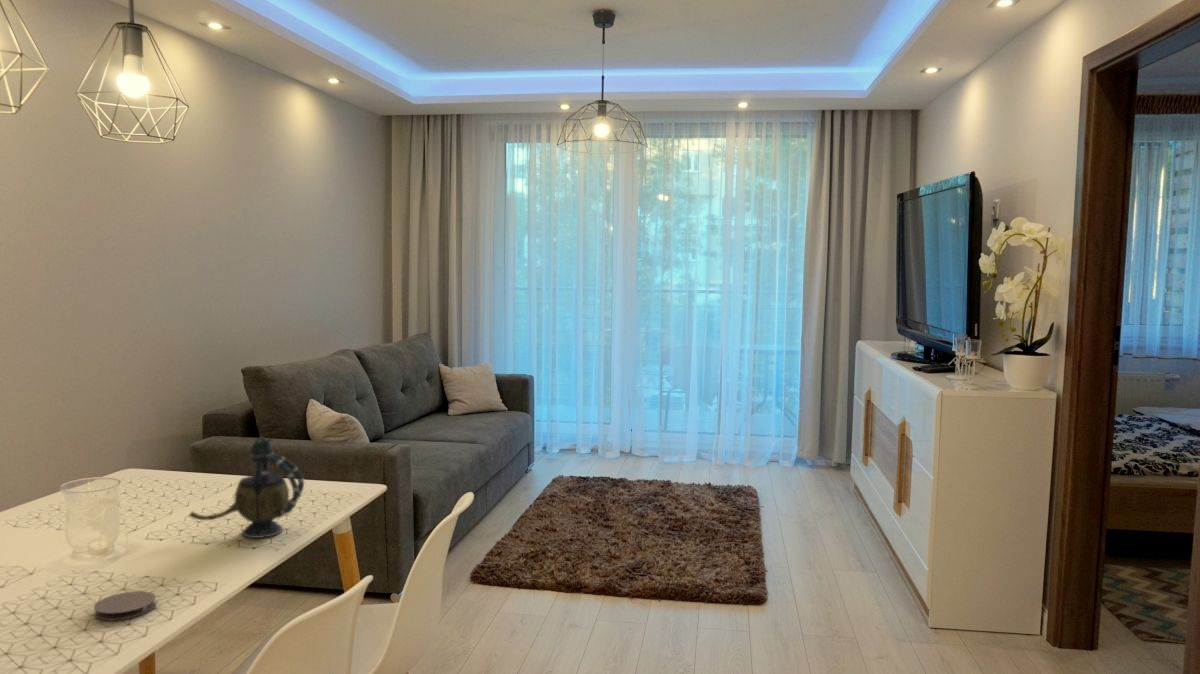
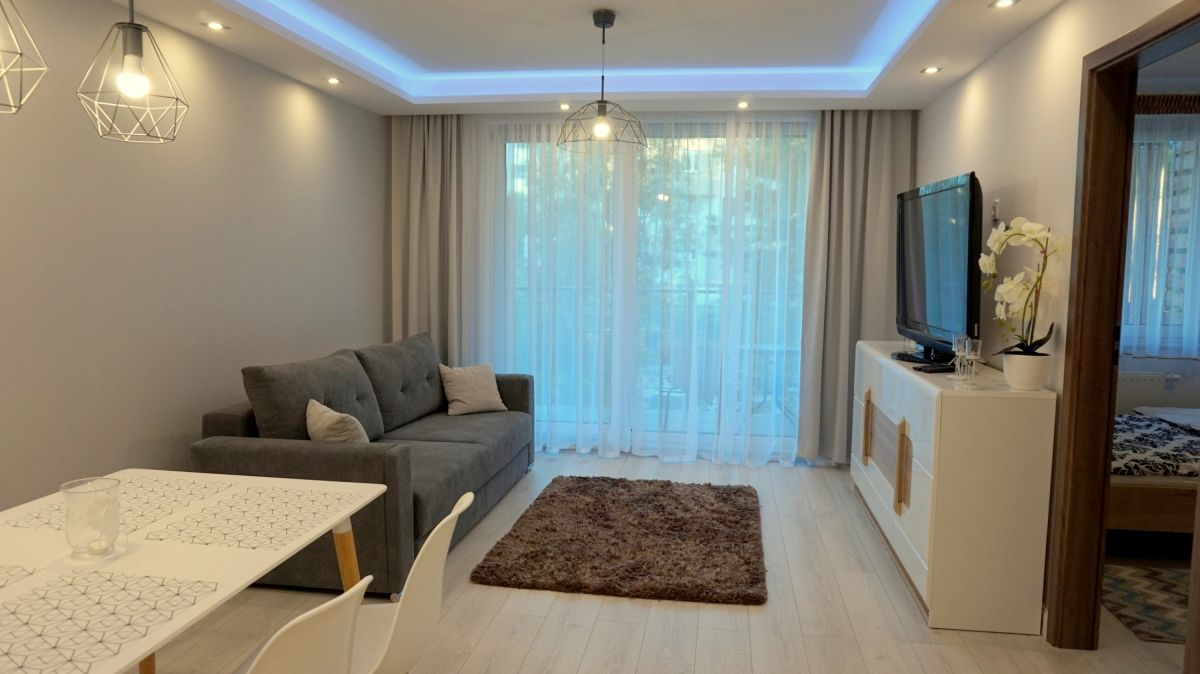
- teapot [188,435,305,539]
- coaster [93,590,157,621]
